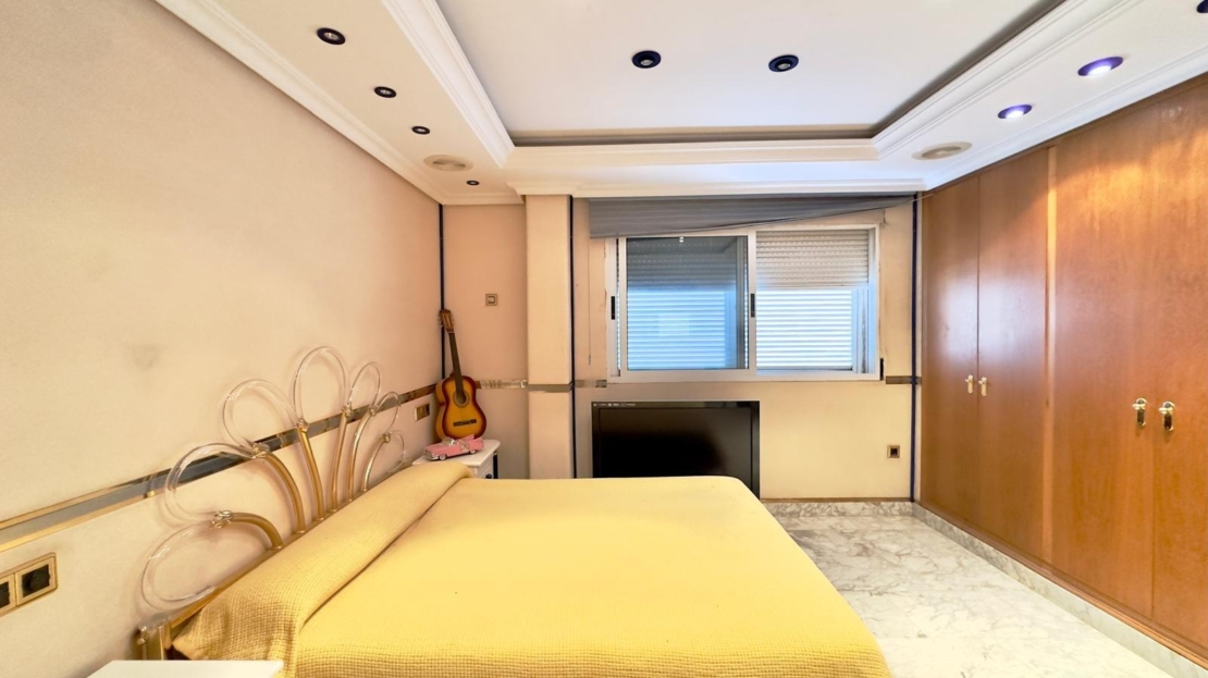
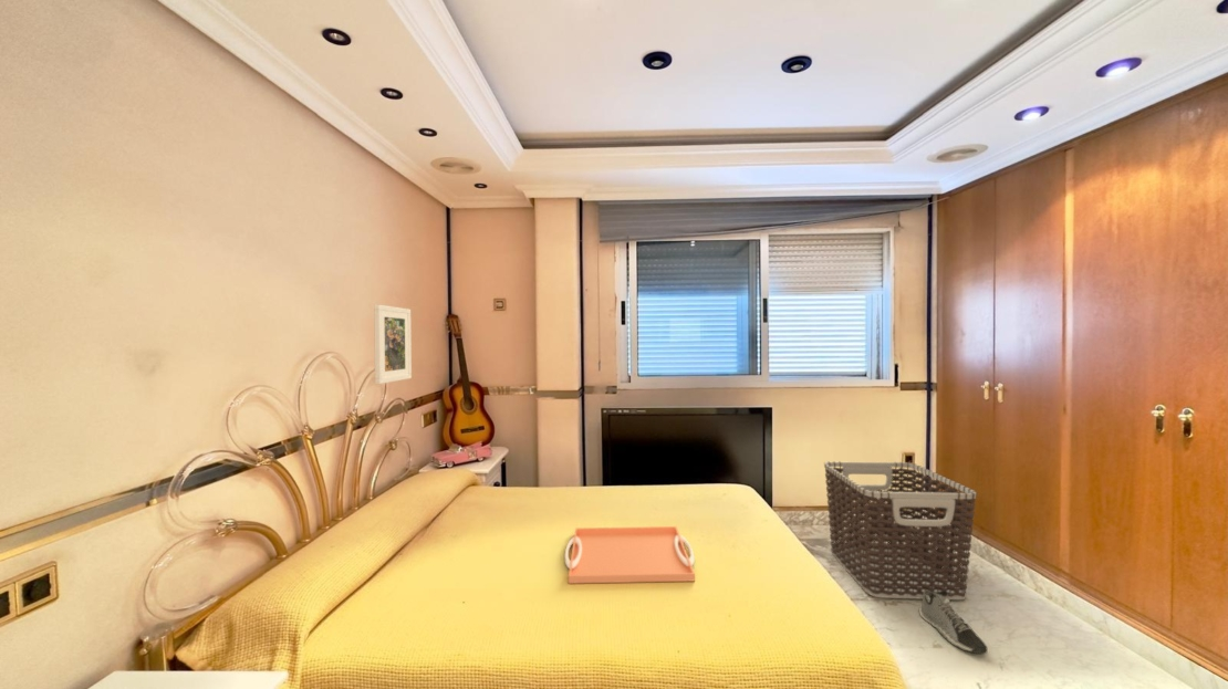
+ sneaker [918,589,989,655]
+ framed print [373,303,413,385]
+ serving tray [563,525,696,585]
+ clothes hamper [823,460,978,601]
